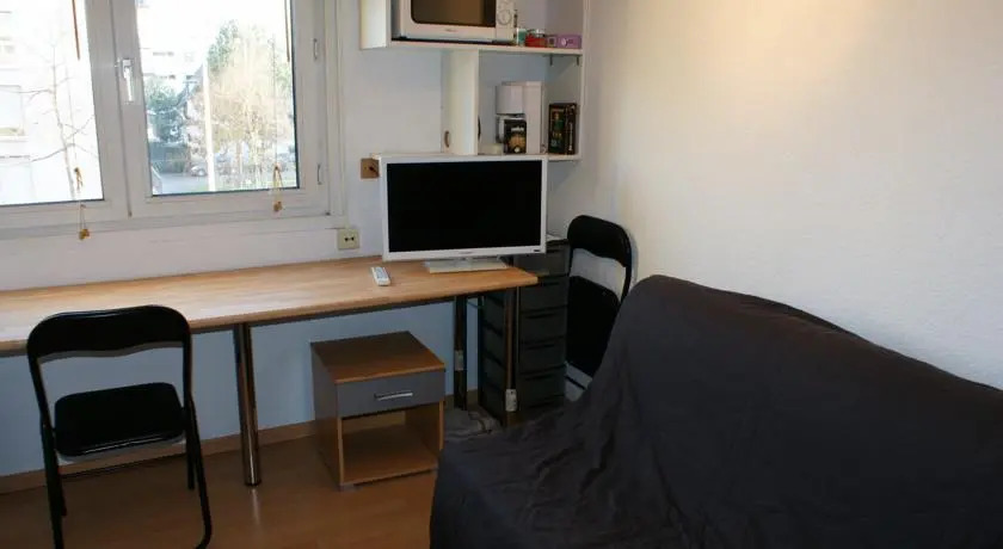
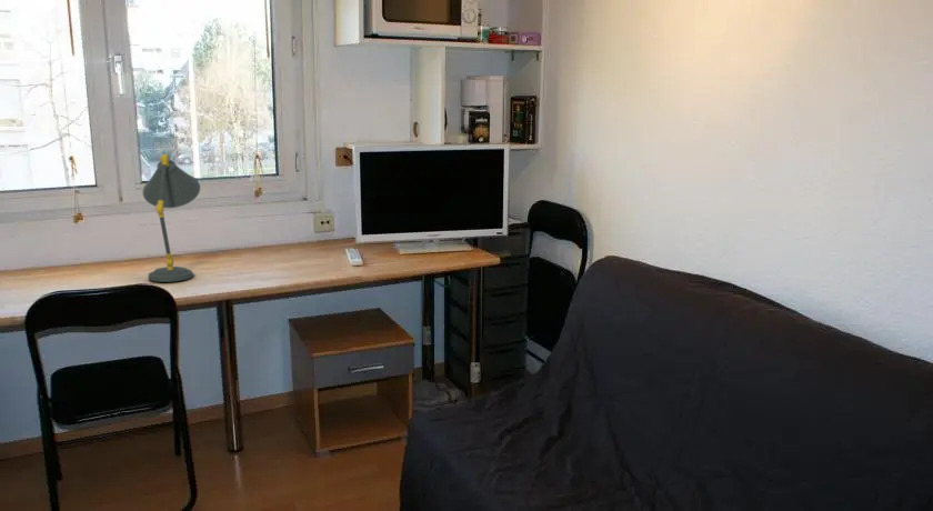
+ desk lamp [142,153,201,283]
